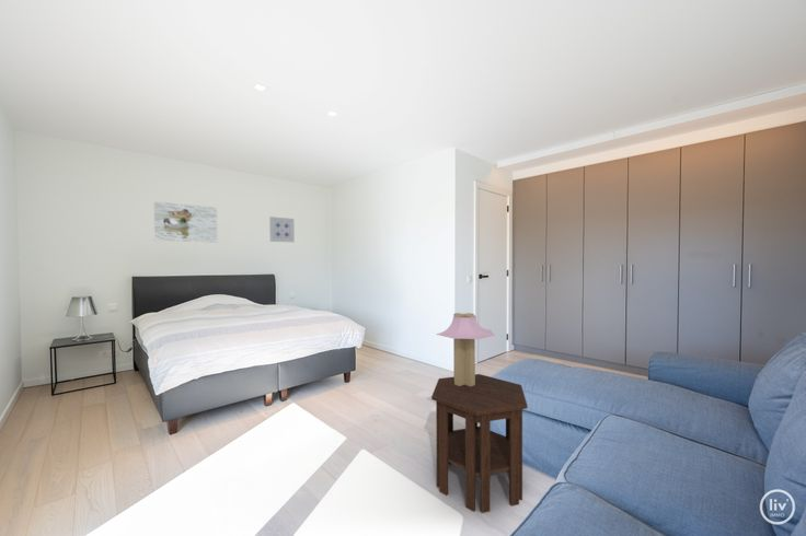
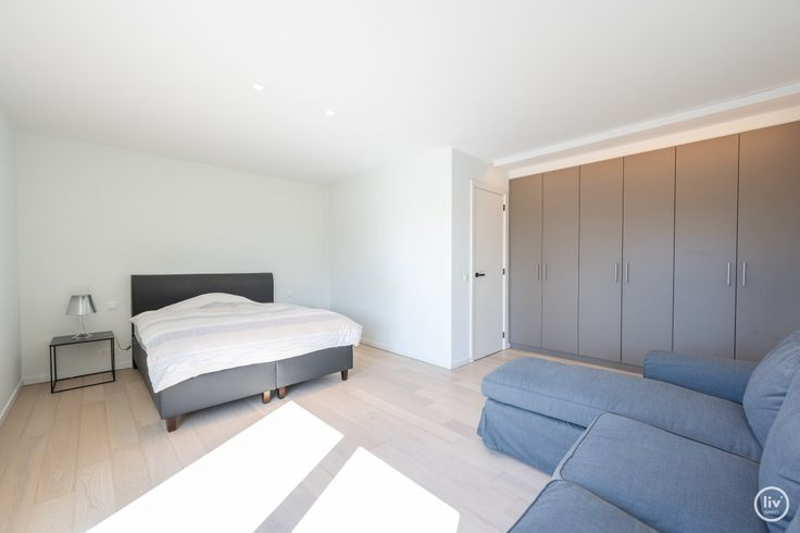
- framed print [152,200,219,244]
- wall art [268,215,296,243]
- table lamp [435,312,495,386]
- side table [430,373,529,514]
